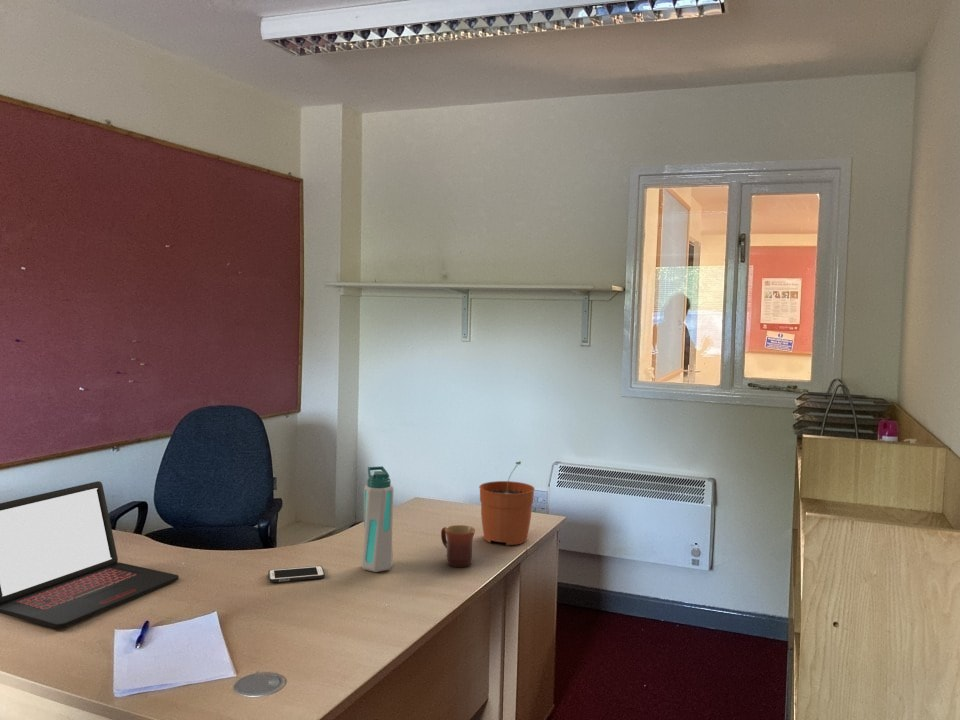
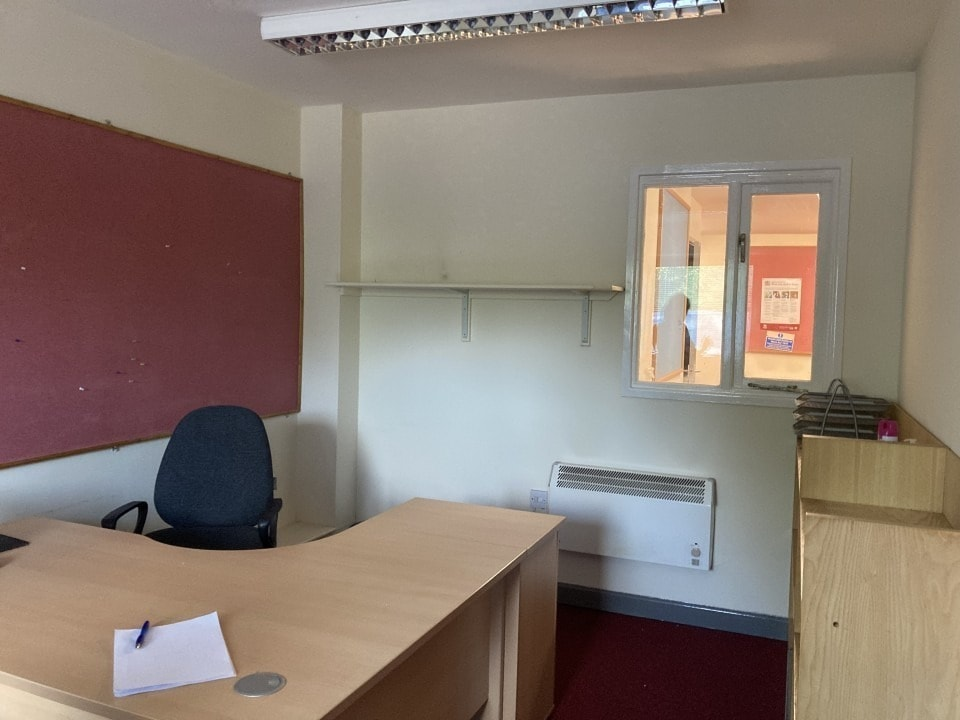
- cell phone [267,565,326,583]
- plant pot [478,460,536,546]
- water bottle [361,465,394,573]
- laptop [0,480,180,629]
- mug [440,524,476,569]
